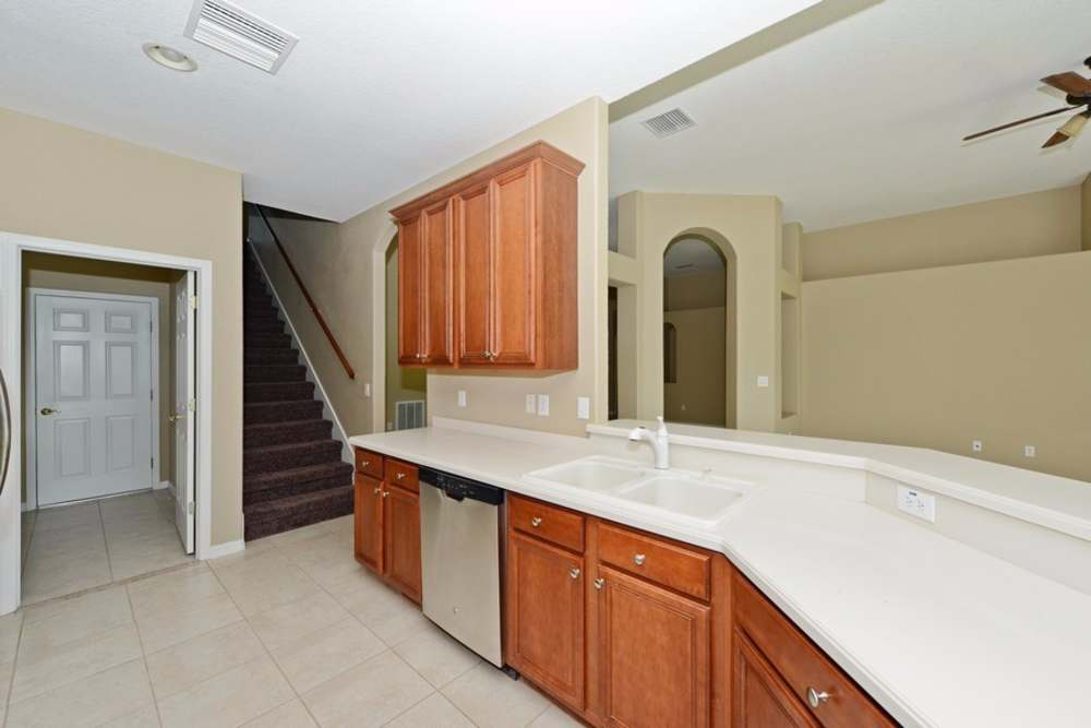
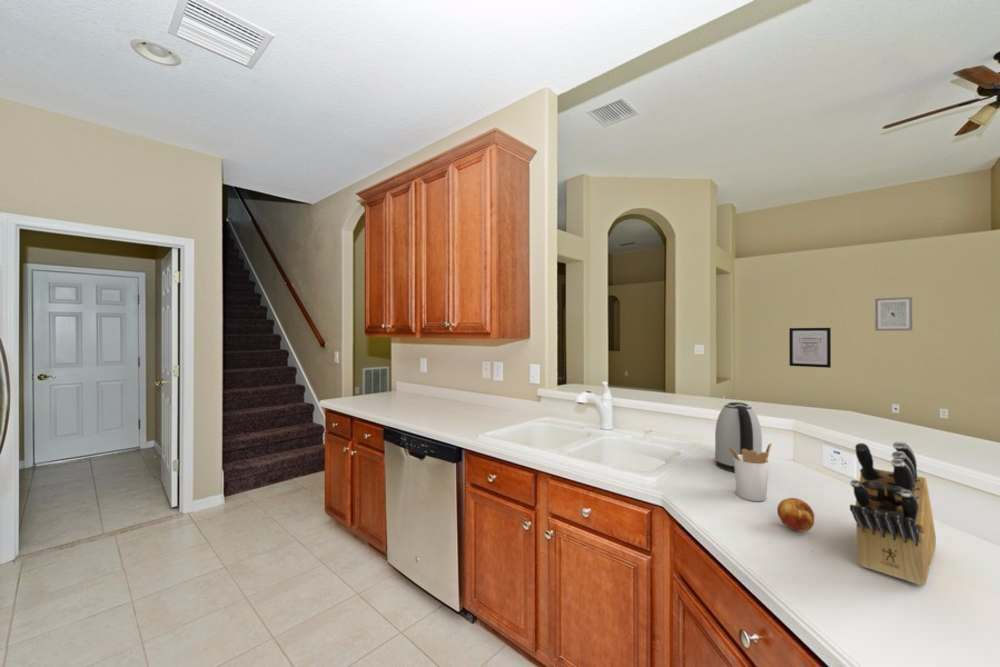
+ utensil holder [728,442,772,502]
+ knife block [849,441,937,587]
+ wall art [874,296,913,332]
+ fruit [776,497,815,533]
+ wall art [788,327,832,369]
+ kettle [714,401,763,473]
